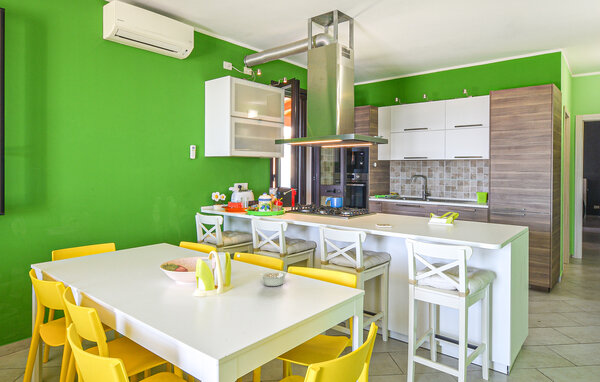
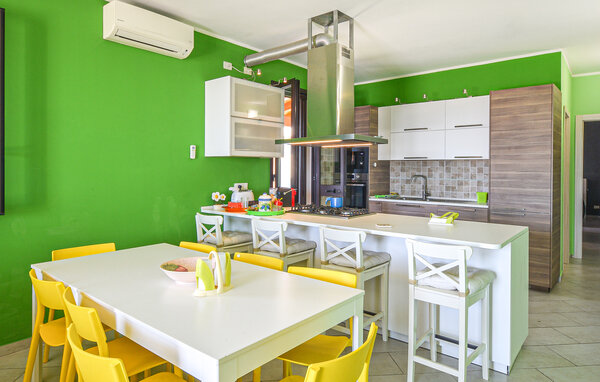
- legume [260,269,293,287]
